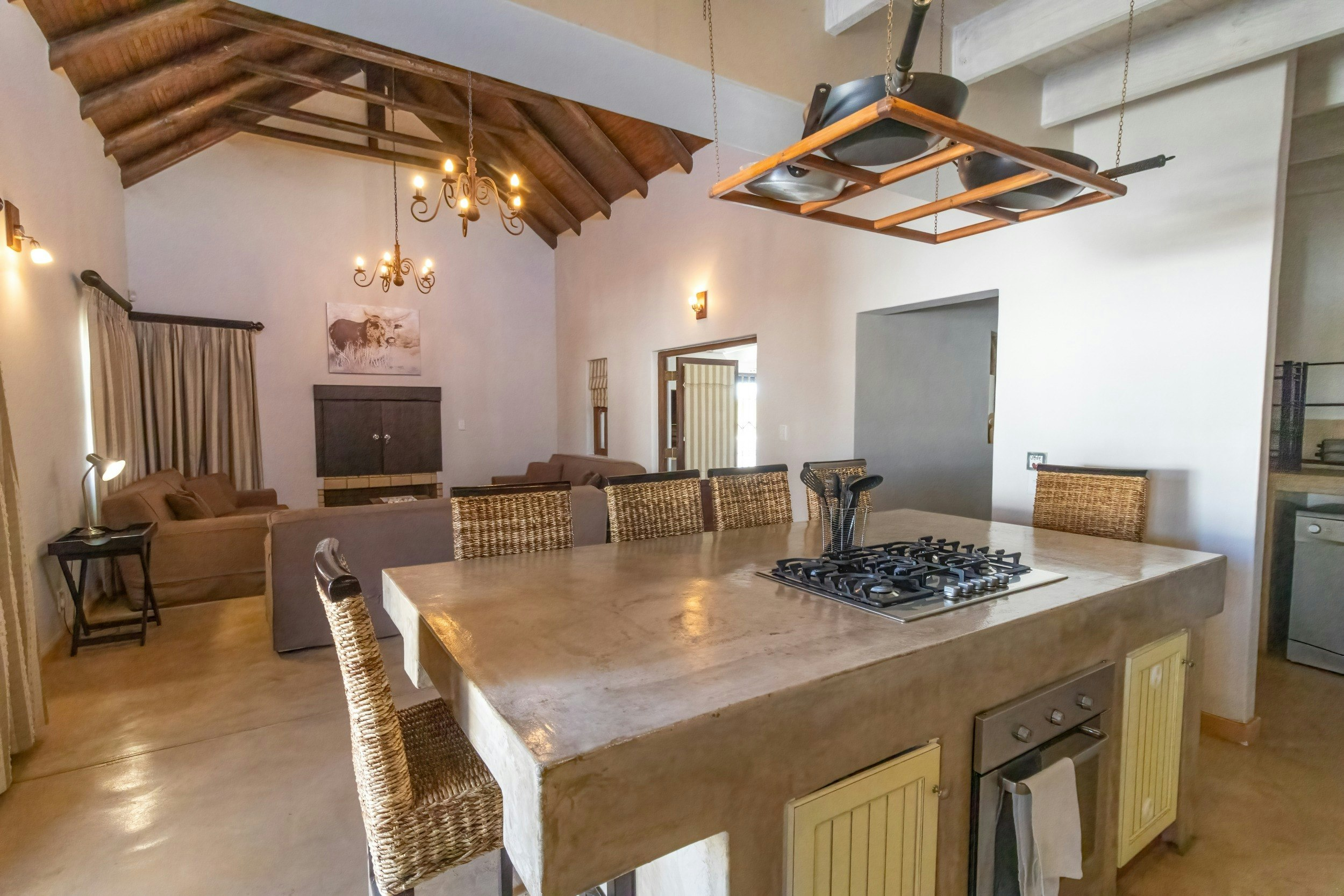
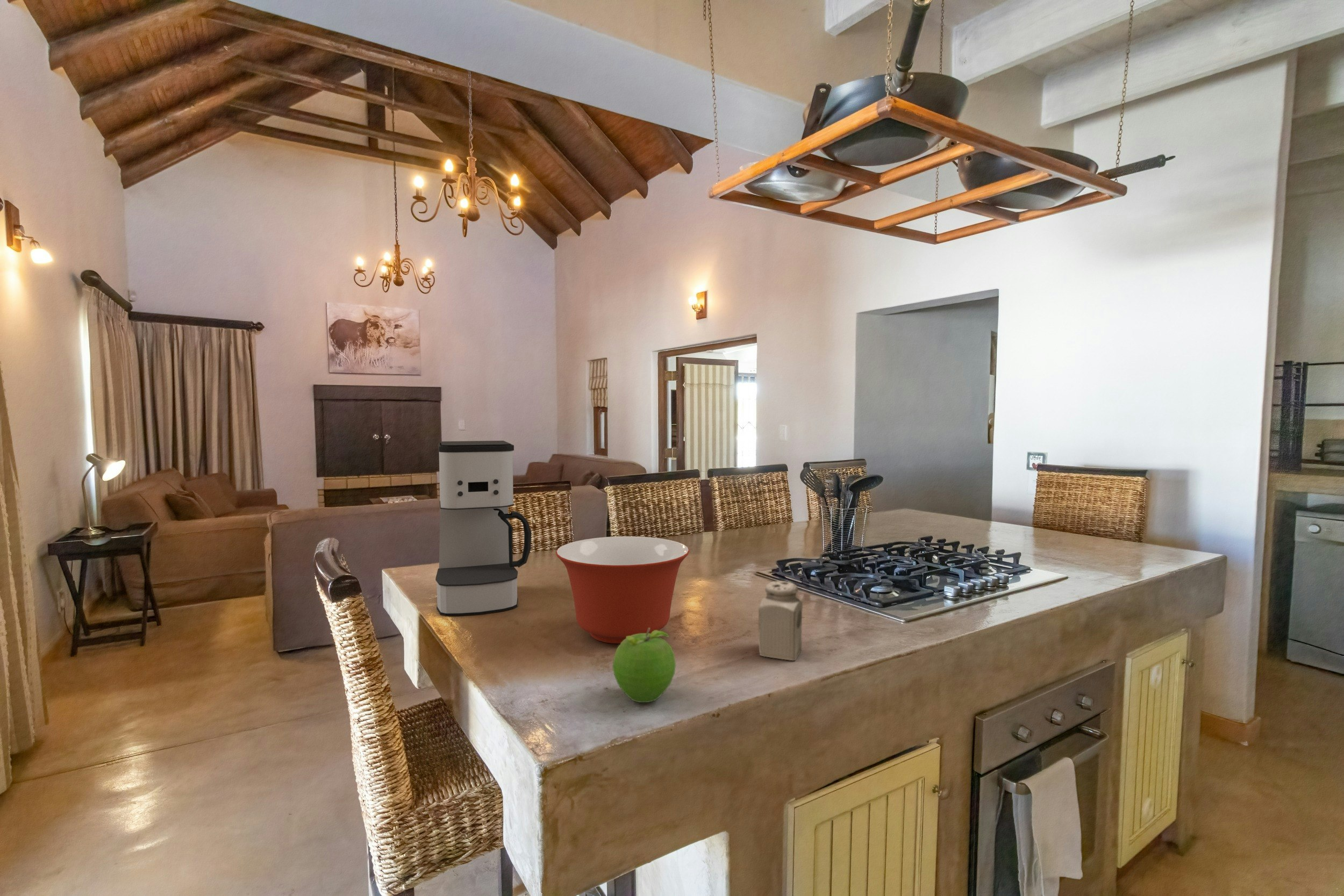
+ mixing bowl [555,536,690,644]
+ coffee maker [435,440,532,617]
+ salt shaker [758,580,803,661]
+ fruit [612,628,676,703]
